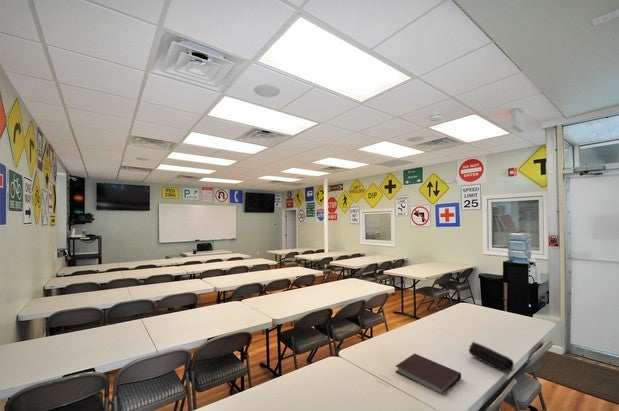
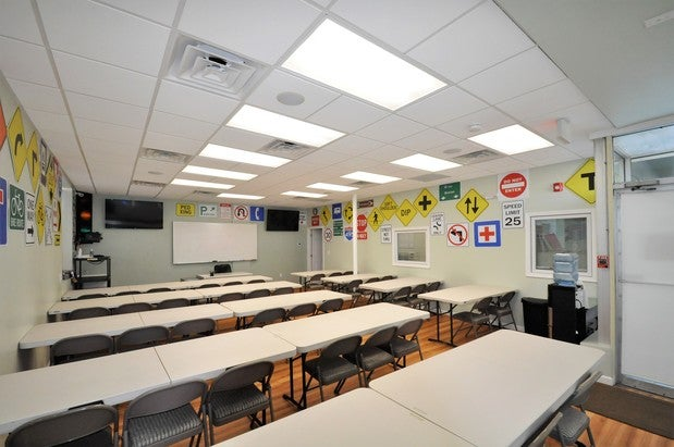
- notebook [395,353,462,394]
- pencil case [468,341,515,373]
